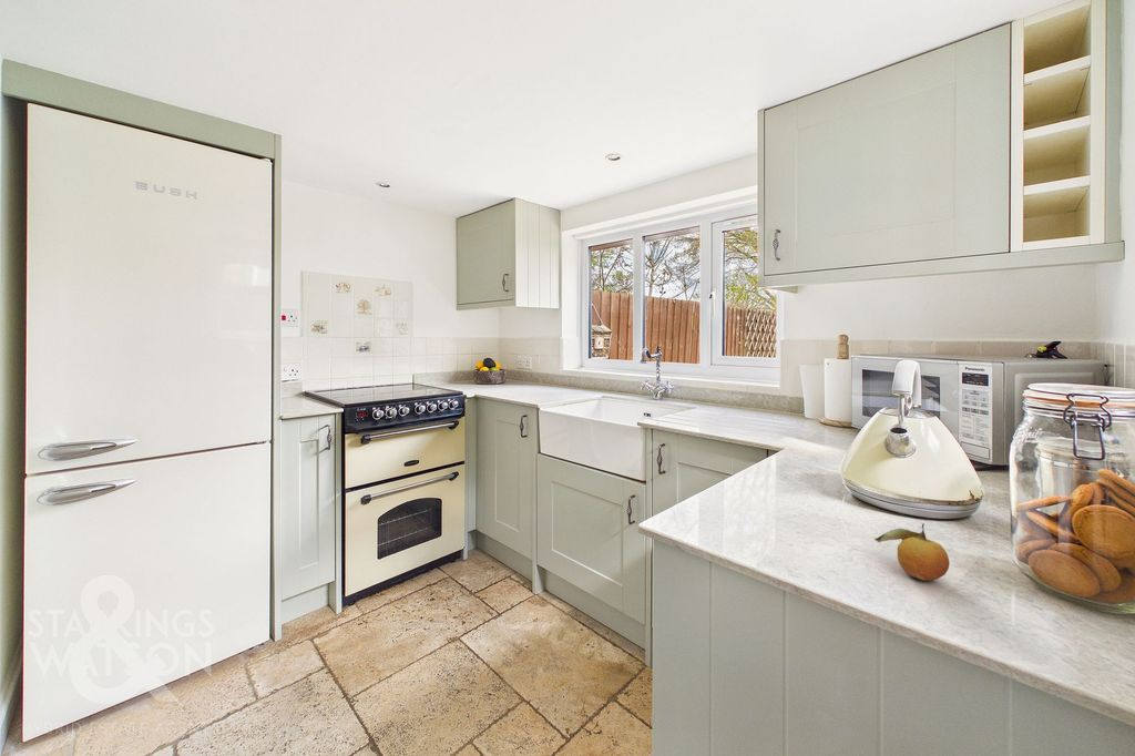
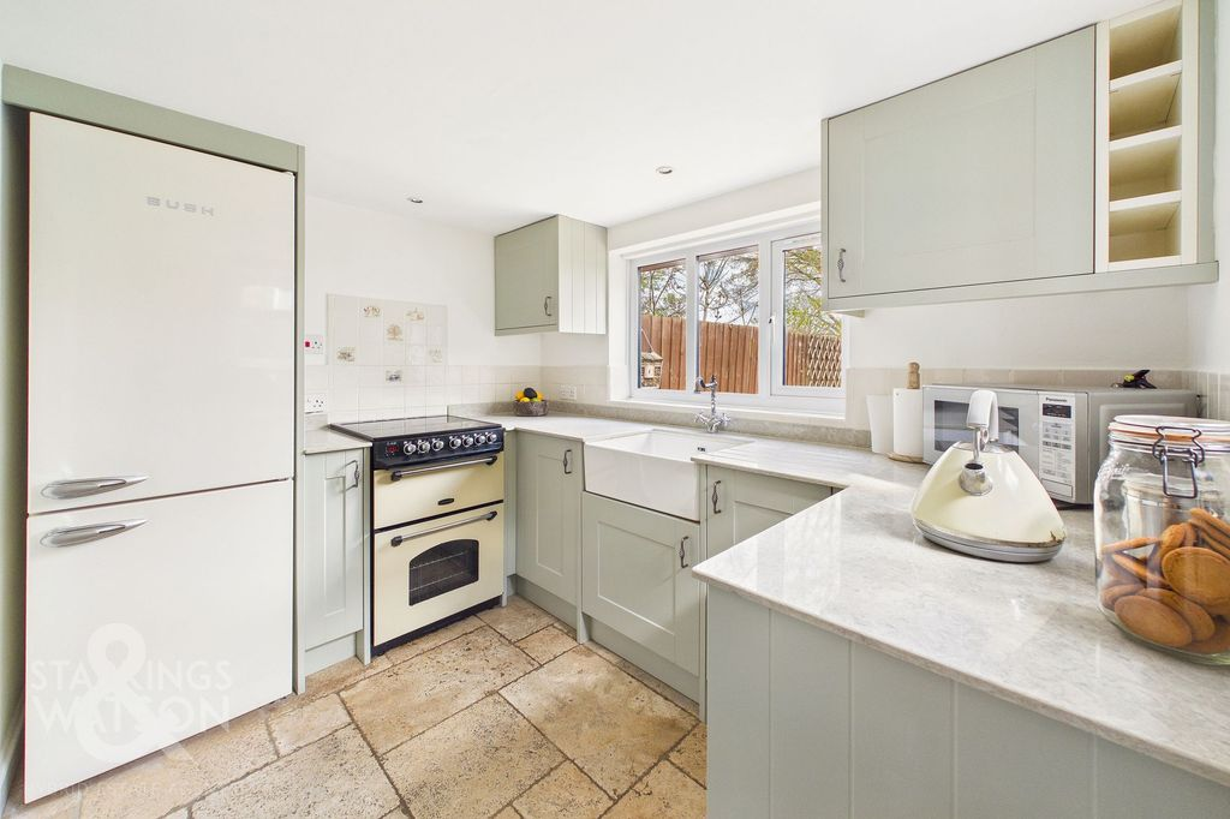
- fruit [873,522,951,582]
